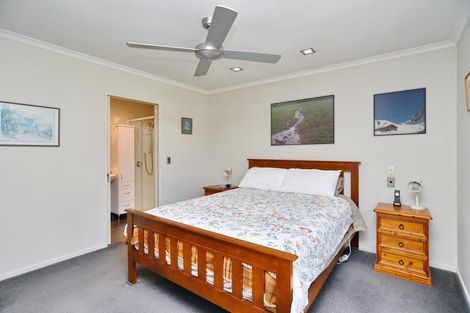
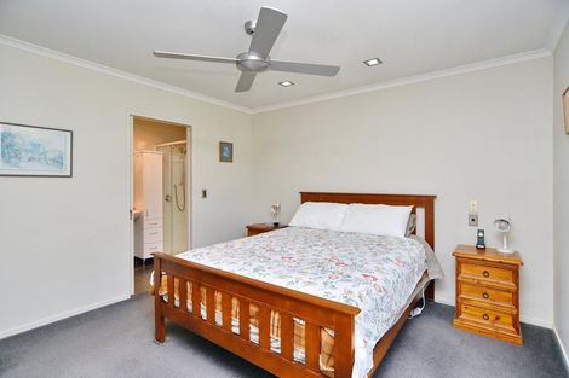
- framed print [372,86,427,137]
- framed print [270,93,336,147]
